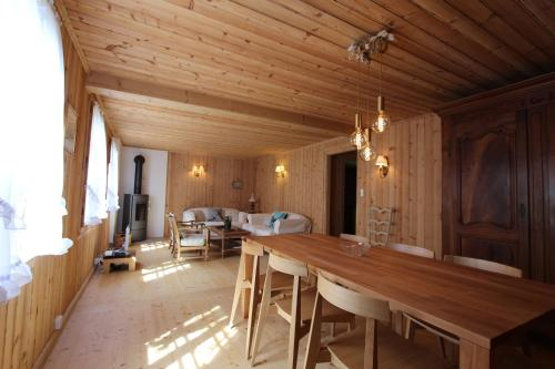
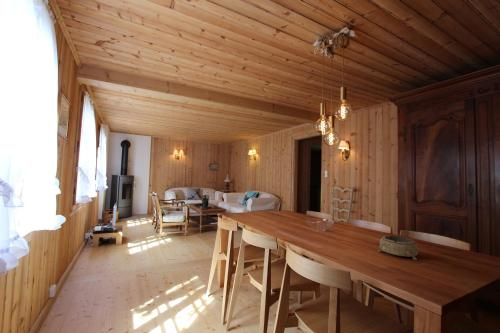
+ decorative bowl [377,235,419,261]
